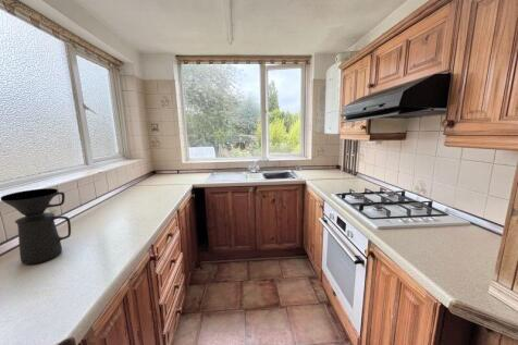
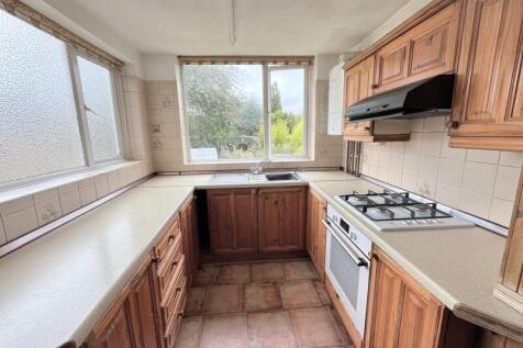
- coffee maker [0,187,72,266]
